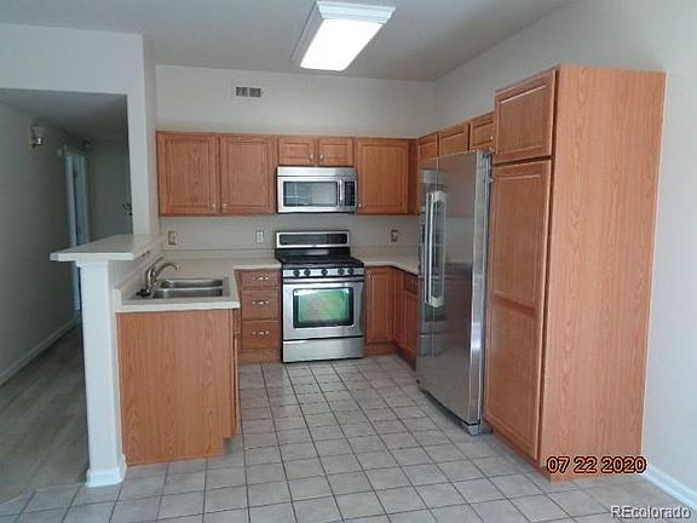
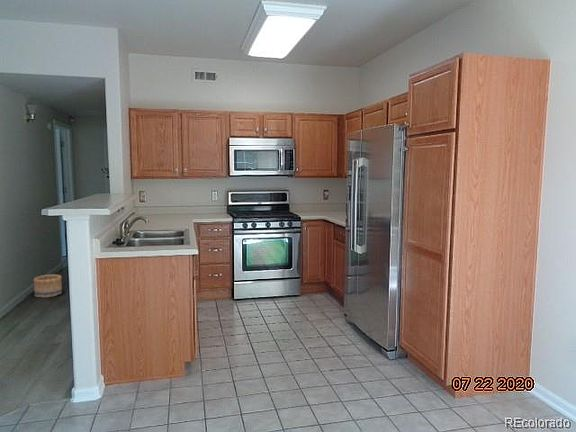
+ basket [32,274,63,298]
